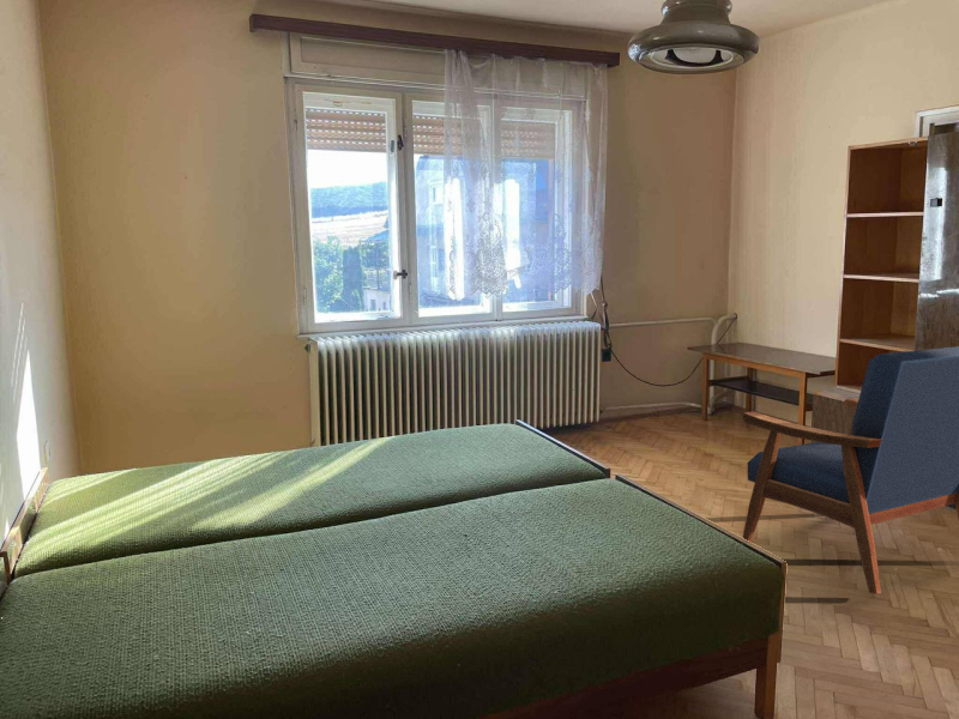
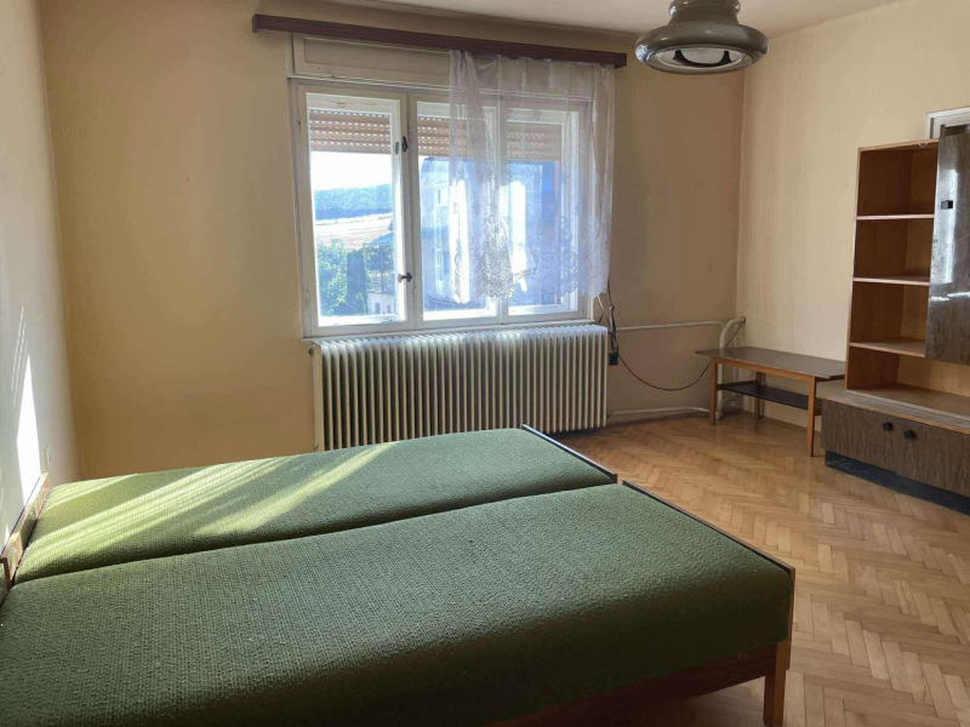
- armchair [741,345,959,596]
